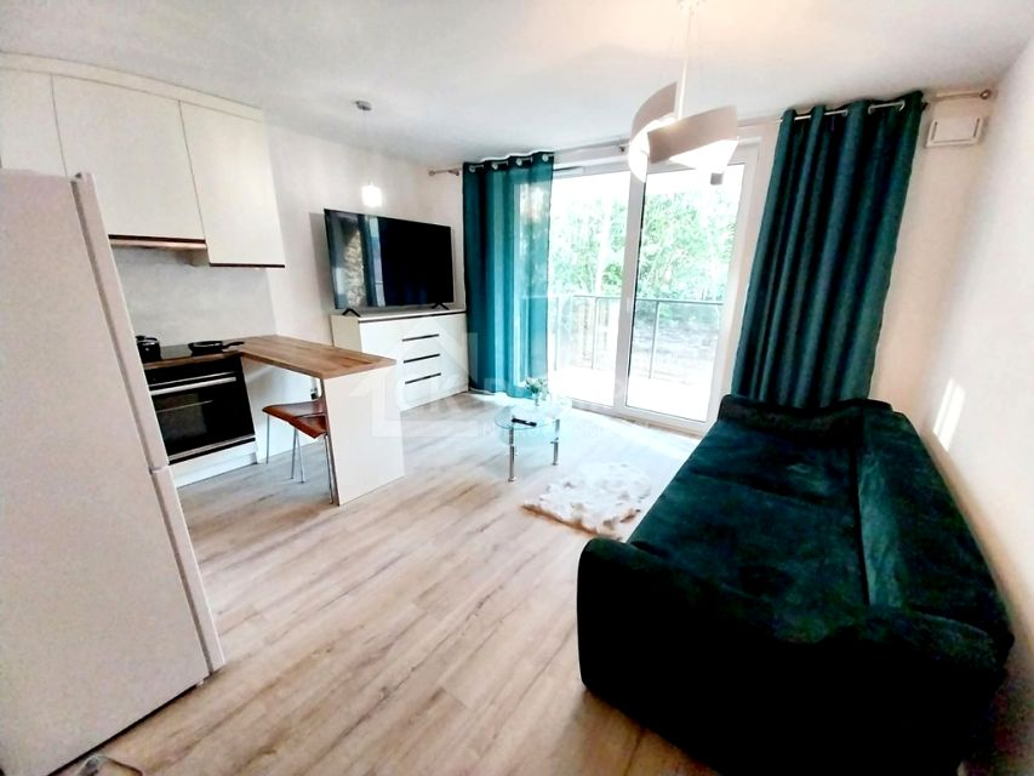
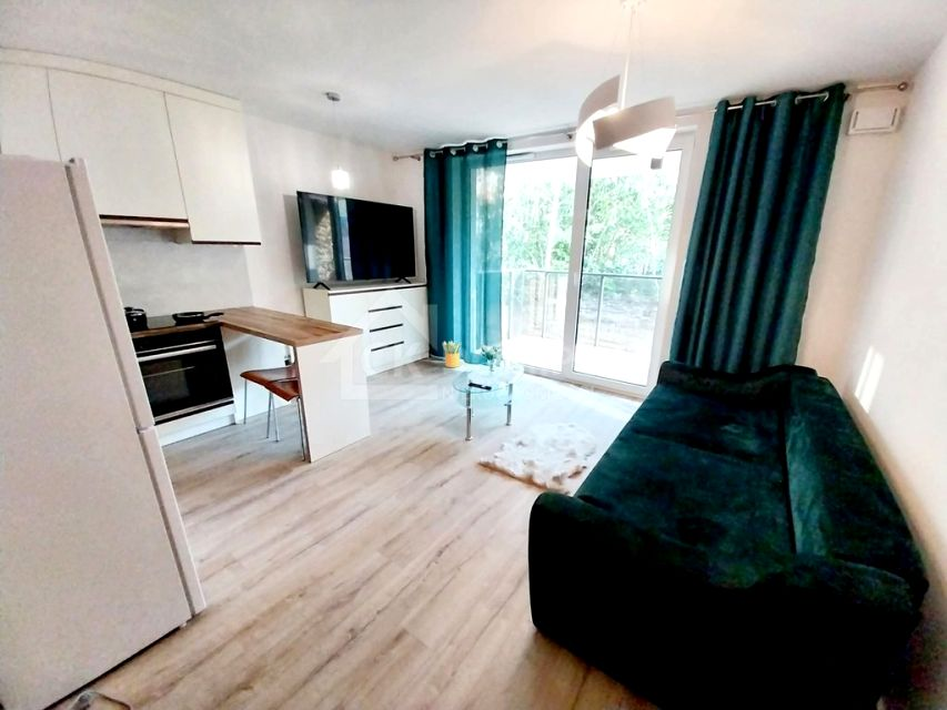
+ potted plant [442,341,462,368]
